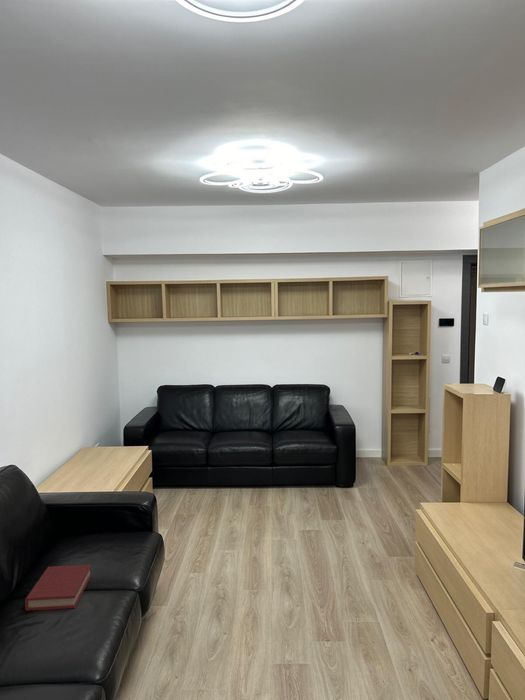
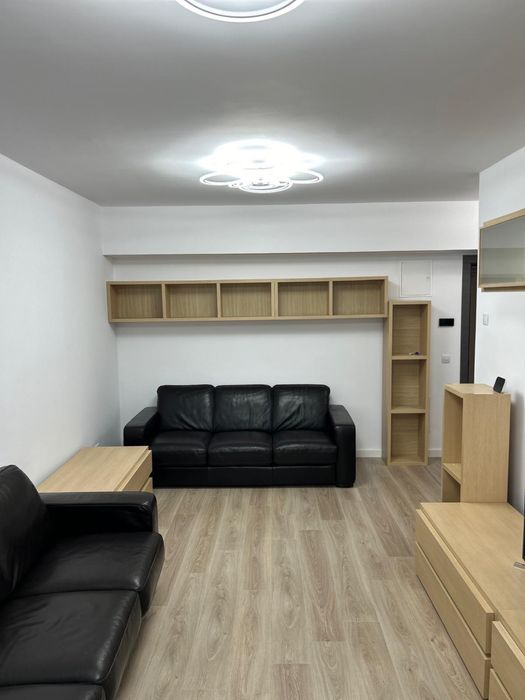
- hardback book [24,564,92,612]
